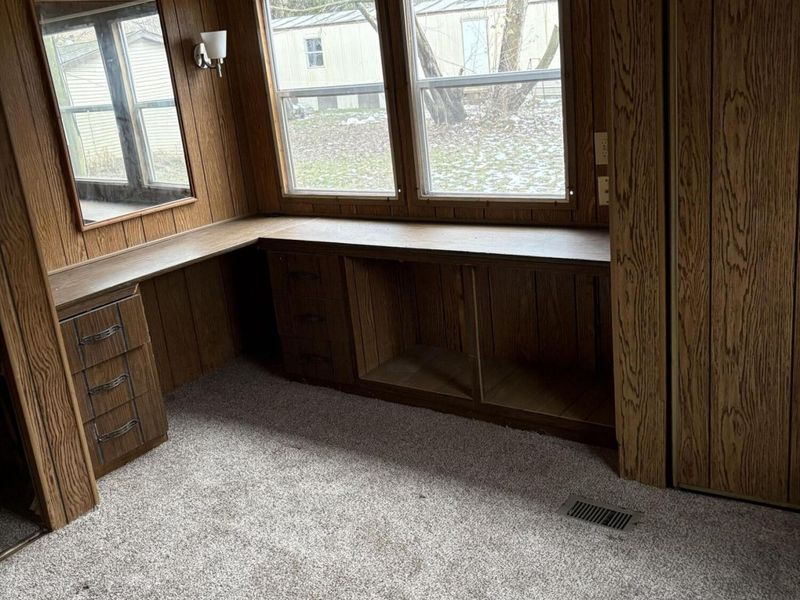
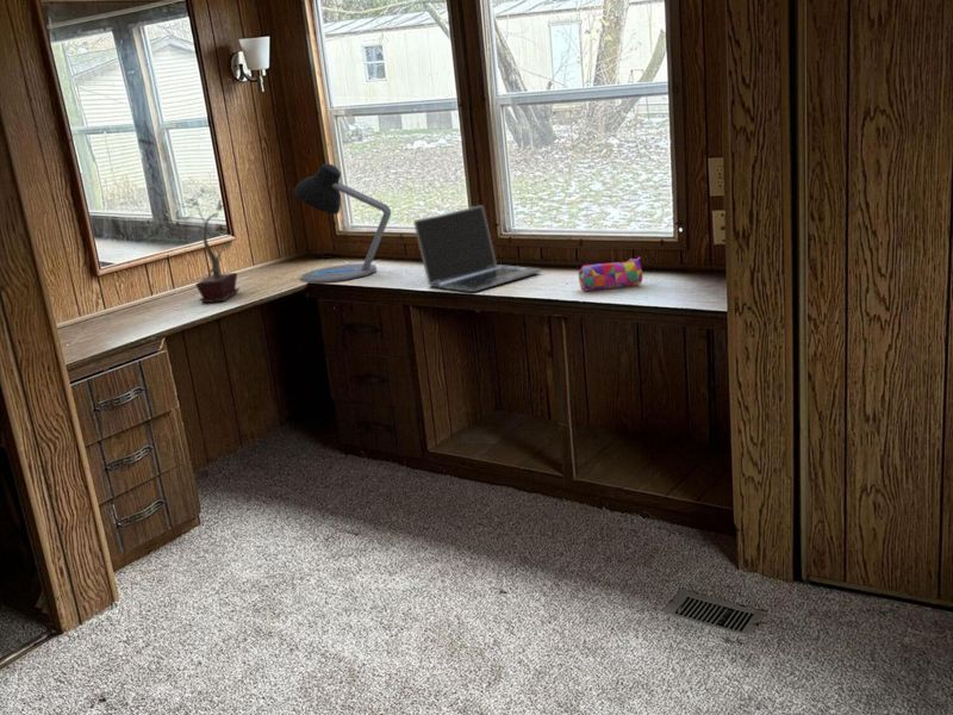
+ desk lamp [292,163,392,284]
+ laptop [412,204,542,293]
+ pencil case [578,256,643,293]
+ potted plant [157,186,241,304]
